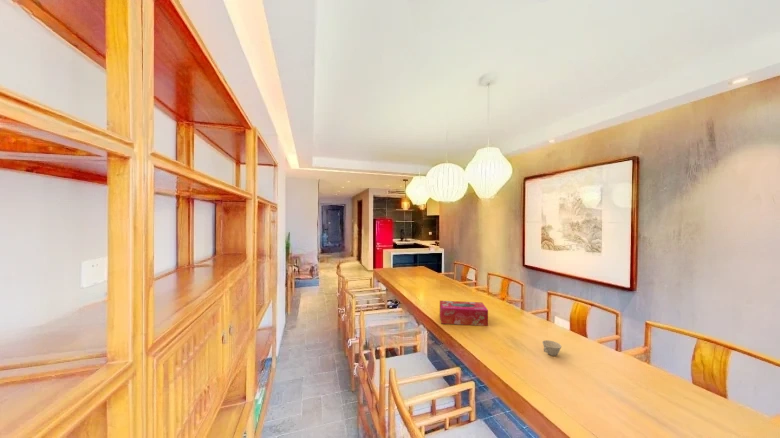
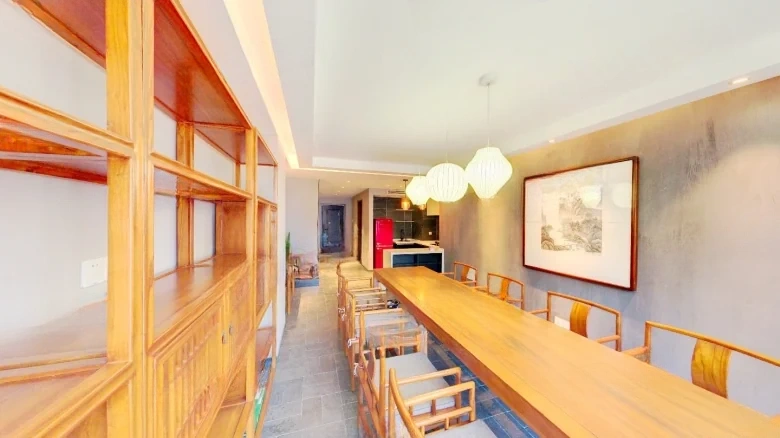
- teacup [541,339,562,357]
- tissue box [439,300,489,327]
